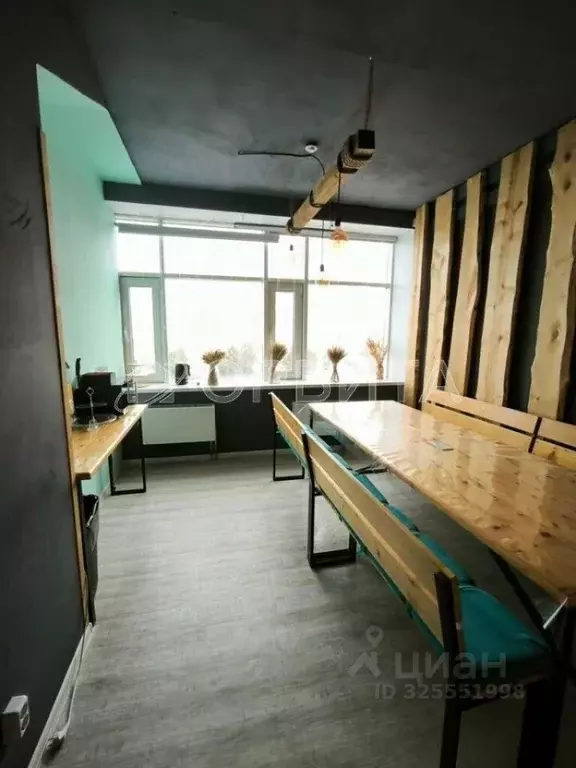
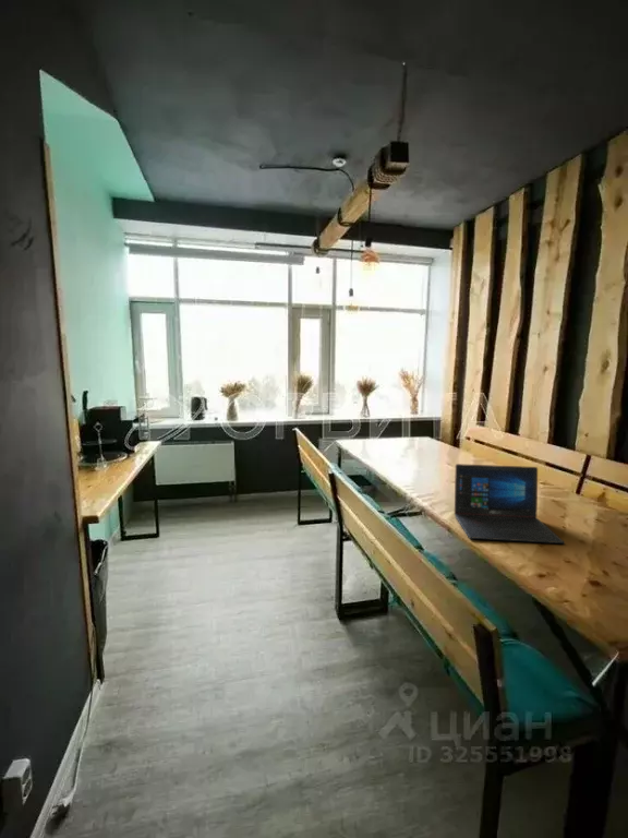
+ laptop [454,463,566,544]
